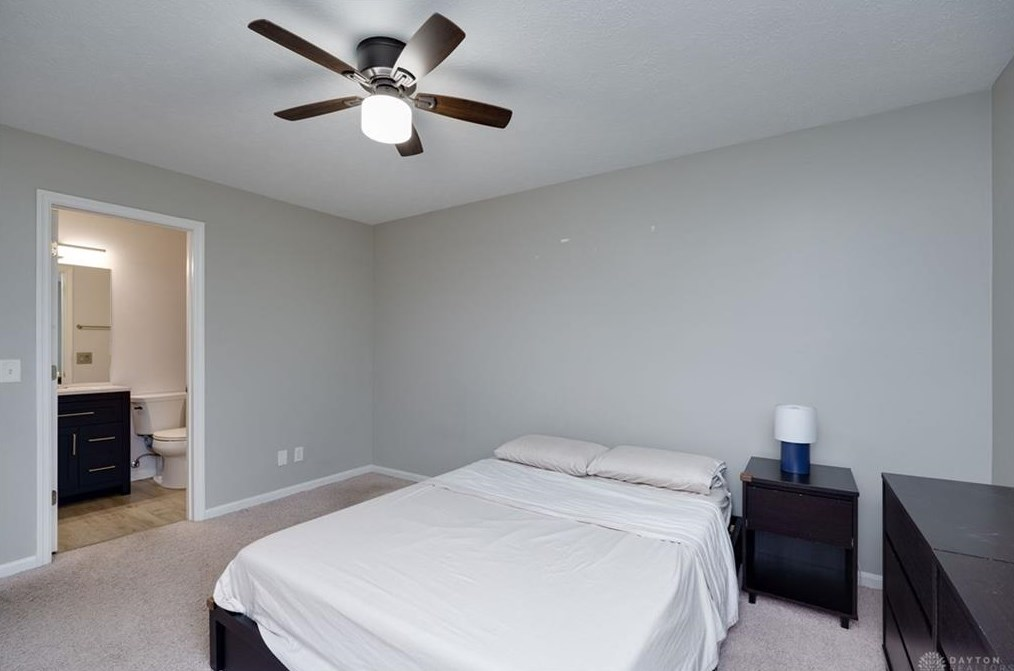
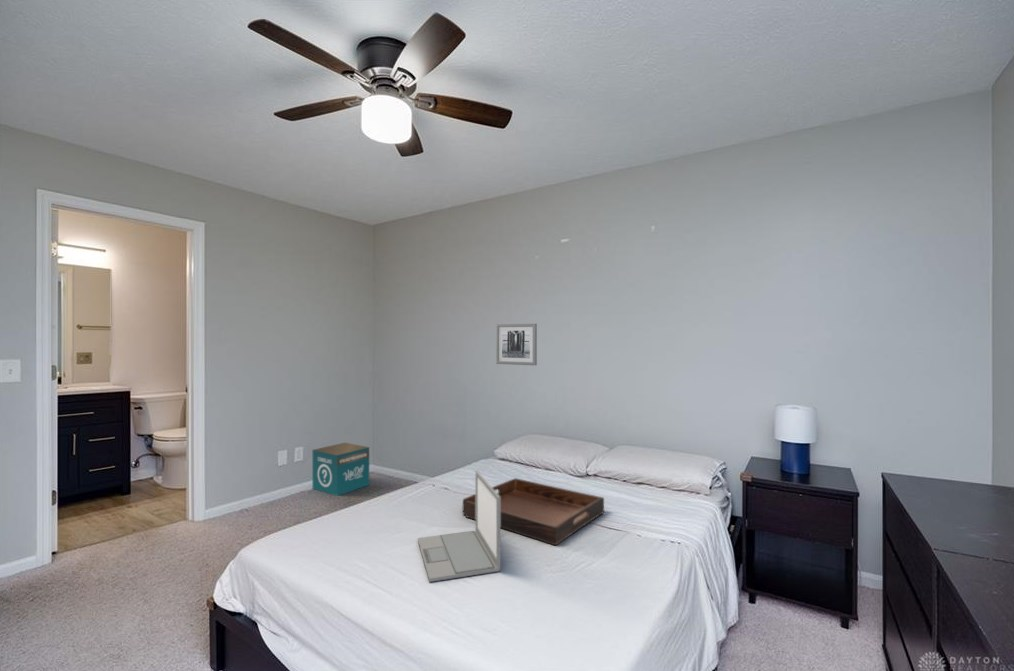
+ wall art [495,323,538,366]
+ product box [312,442,370,497]
+ laptop [417,470,501,583]
+ serving tray [462,477,605,546]
